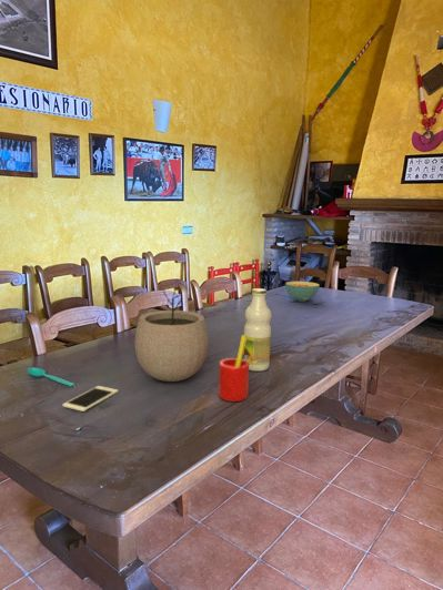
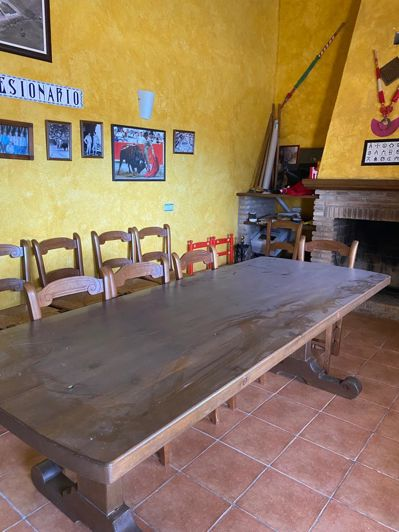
- cell phone [62,385,119,413]
- bottle [242,287,272,373]
- straw [218,334,250,403]
- plant pot [134,289,210,383]
- cereal bowl [284,281,321,303]
- spoon [27,367,75,388]
